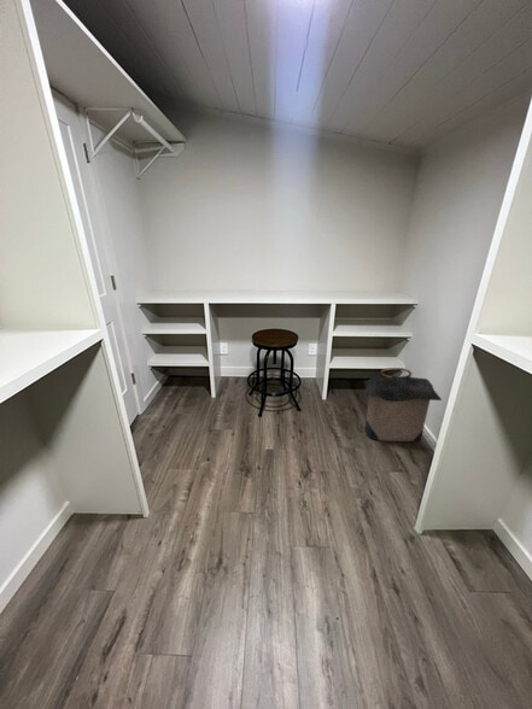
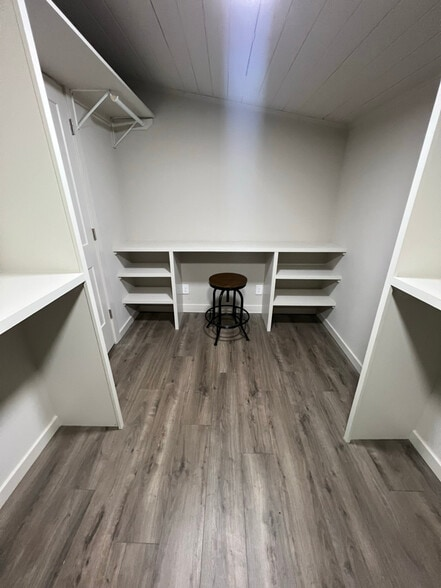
- laundry hamper [363,367,443,443]
